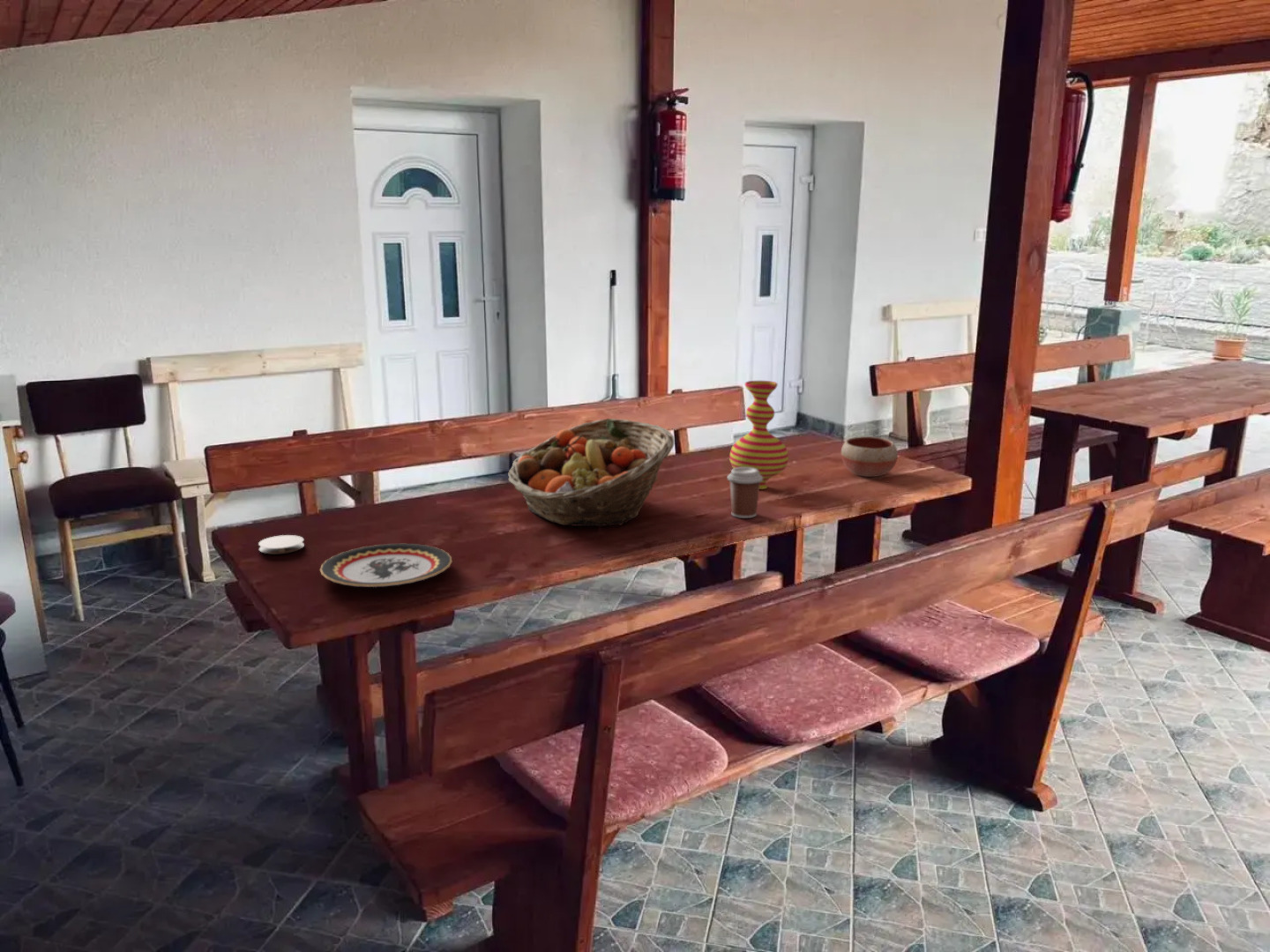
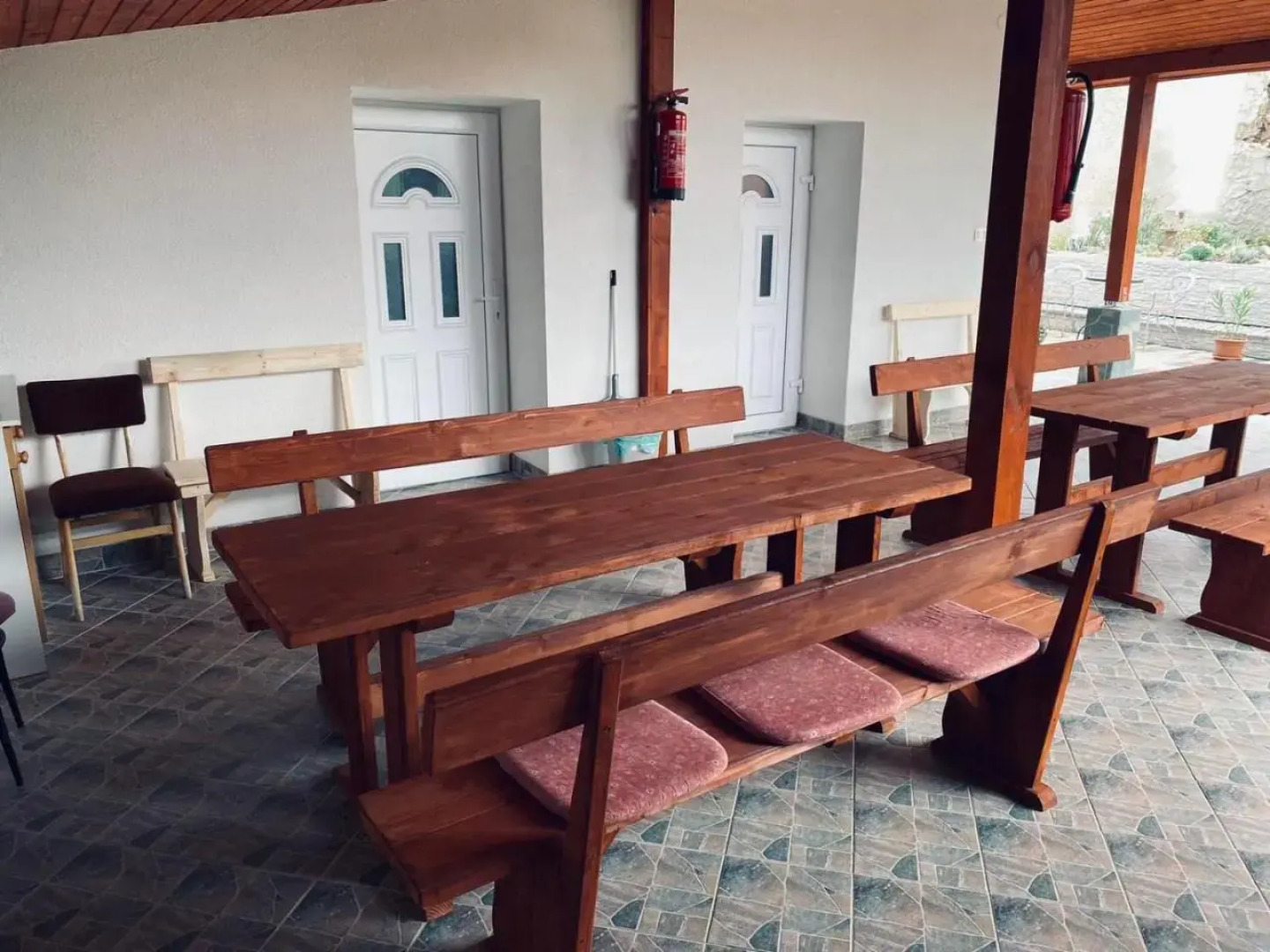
- vase [728,380,789,490]
- fruit basket [507,418,676,527]
- coaster [258,534,305,554]
- bowl [840,435,899,478]
- plate [319,543,452,588]
- coffee cup [727,467,763,519]
